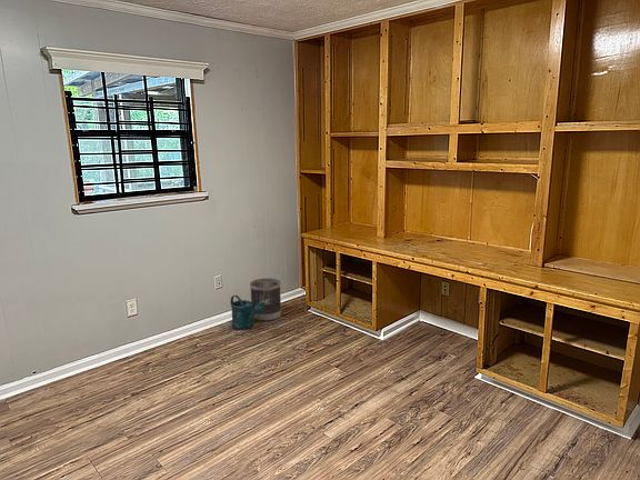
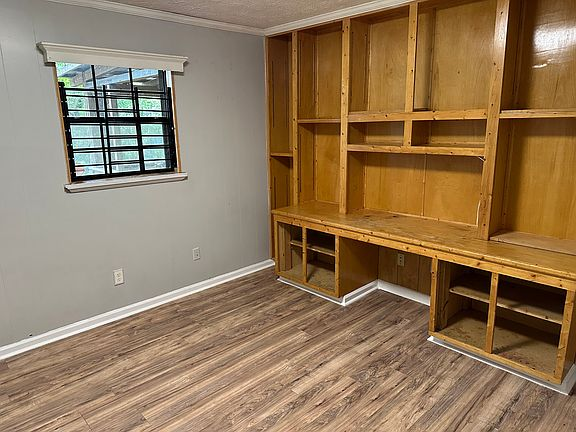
- watering can [230,294,263,331]
- wastebasket [249,278,282,322]
